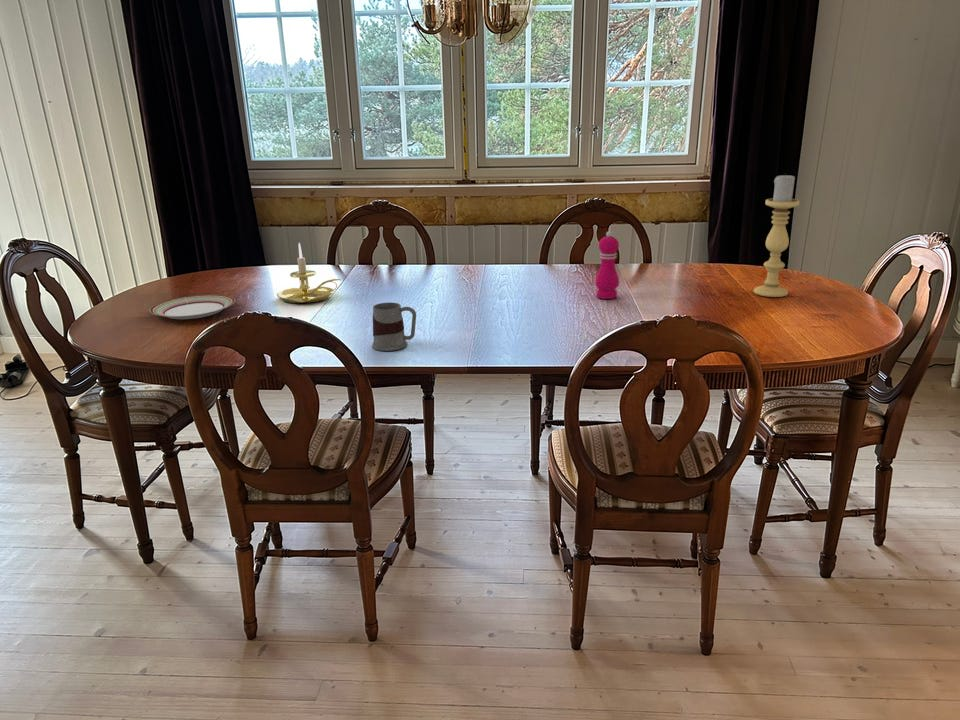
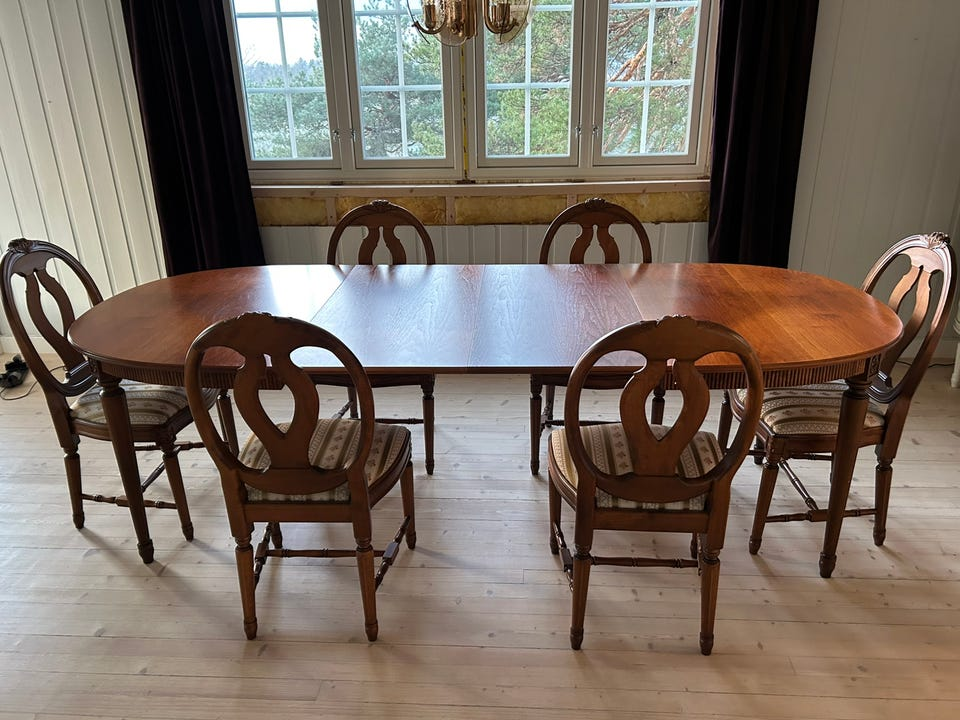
- candle holder [276,242,342,304]
- plate [149,294,236,320]
- pepper mill [594,230,620,300]
- mug [371,301,417,352]
- candle holder [753,172,801,298]
